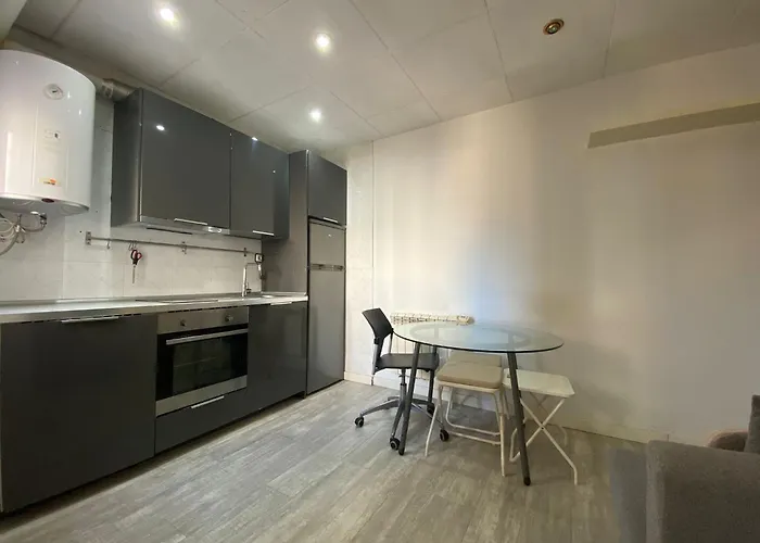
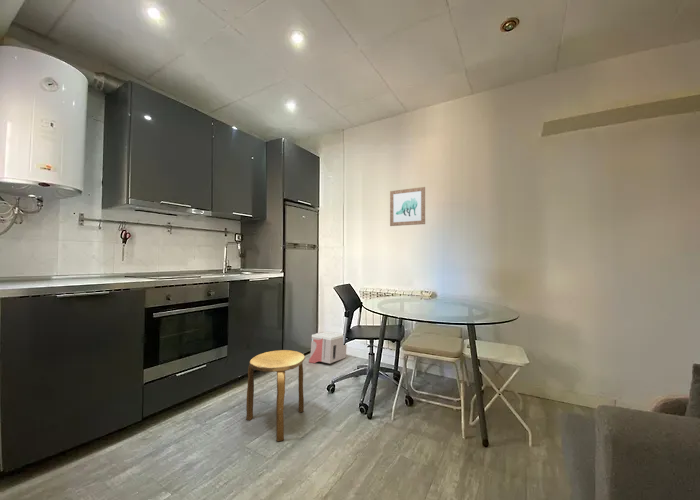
+ stool [245,349,306,442]
+ architectural model [308,331,348,364]
+ wall art [389,186,426,227]
